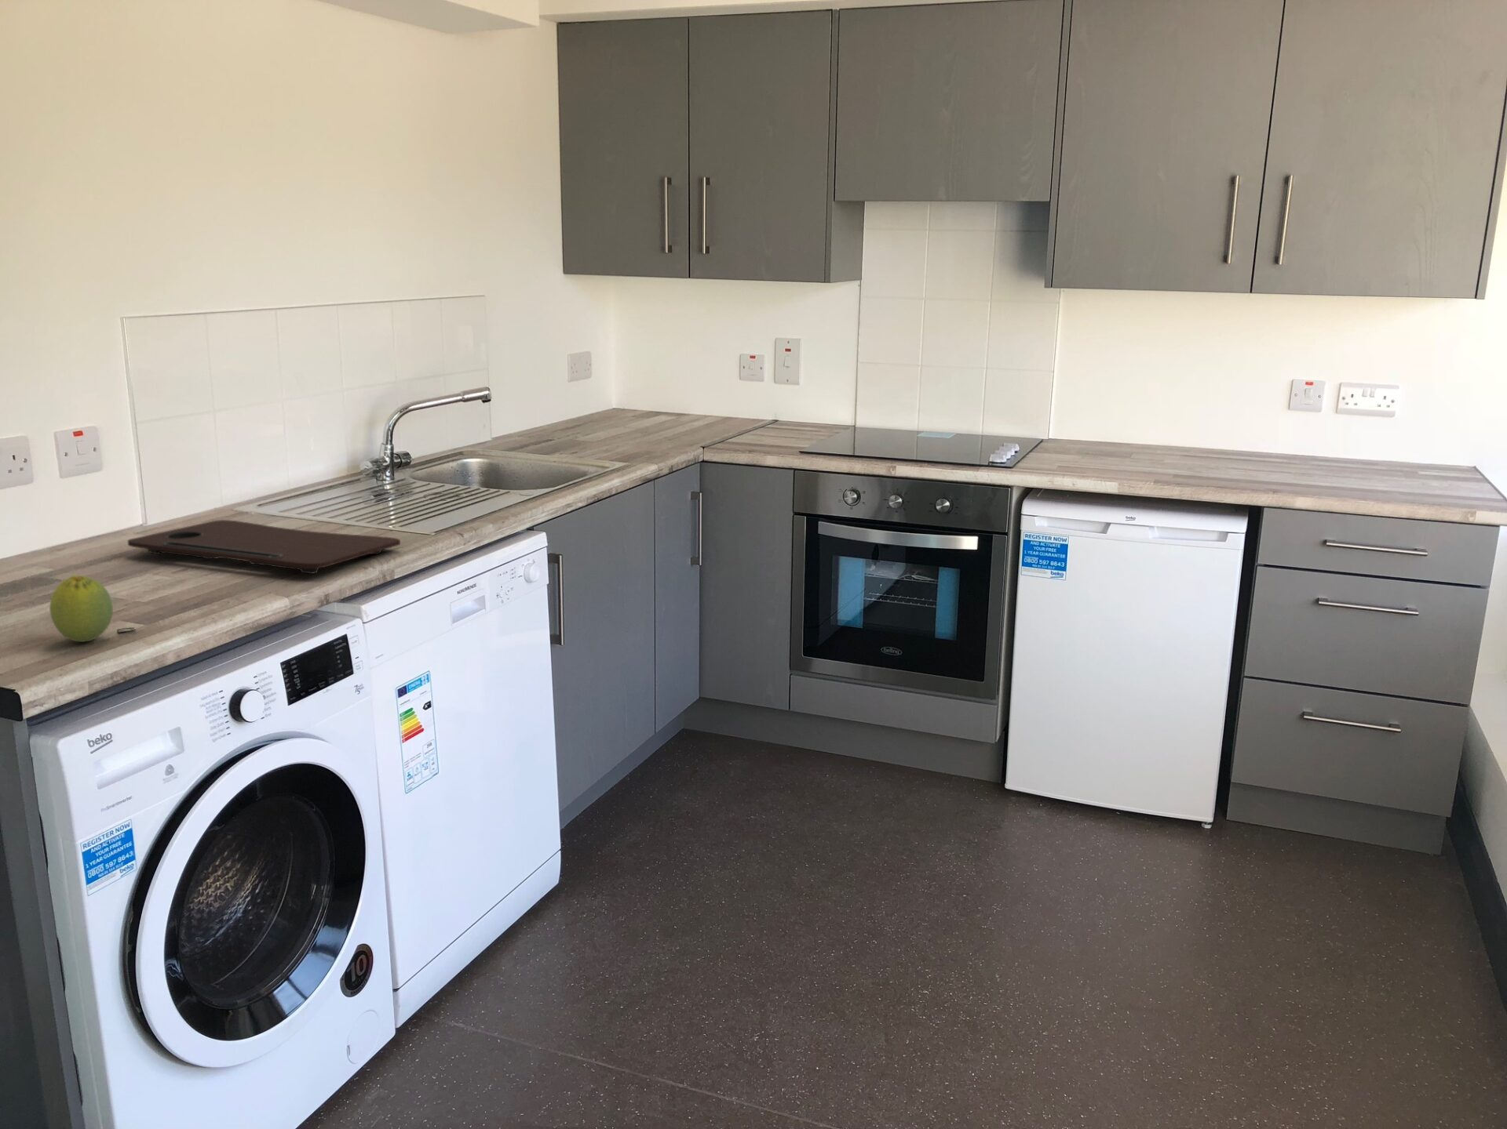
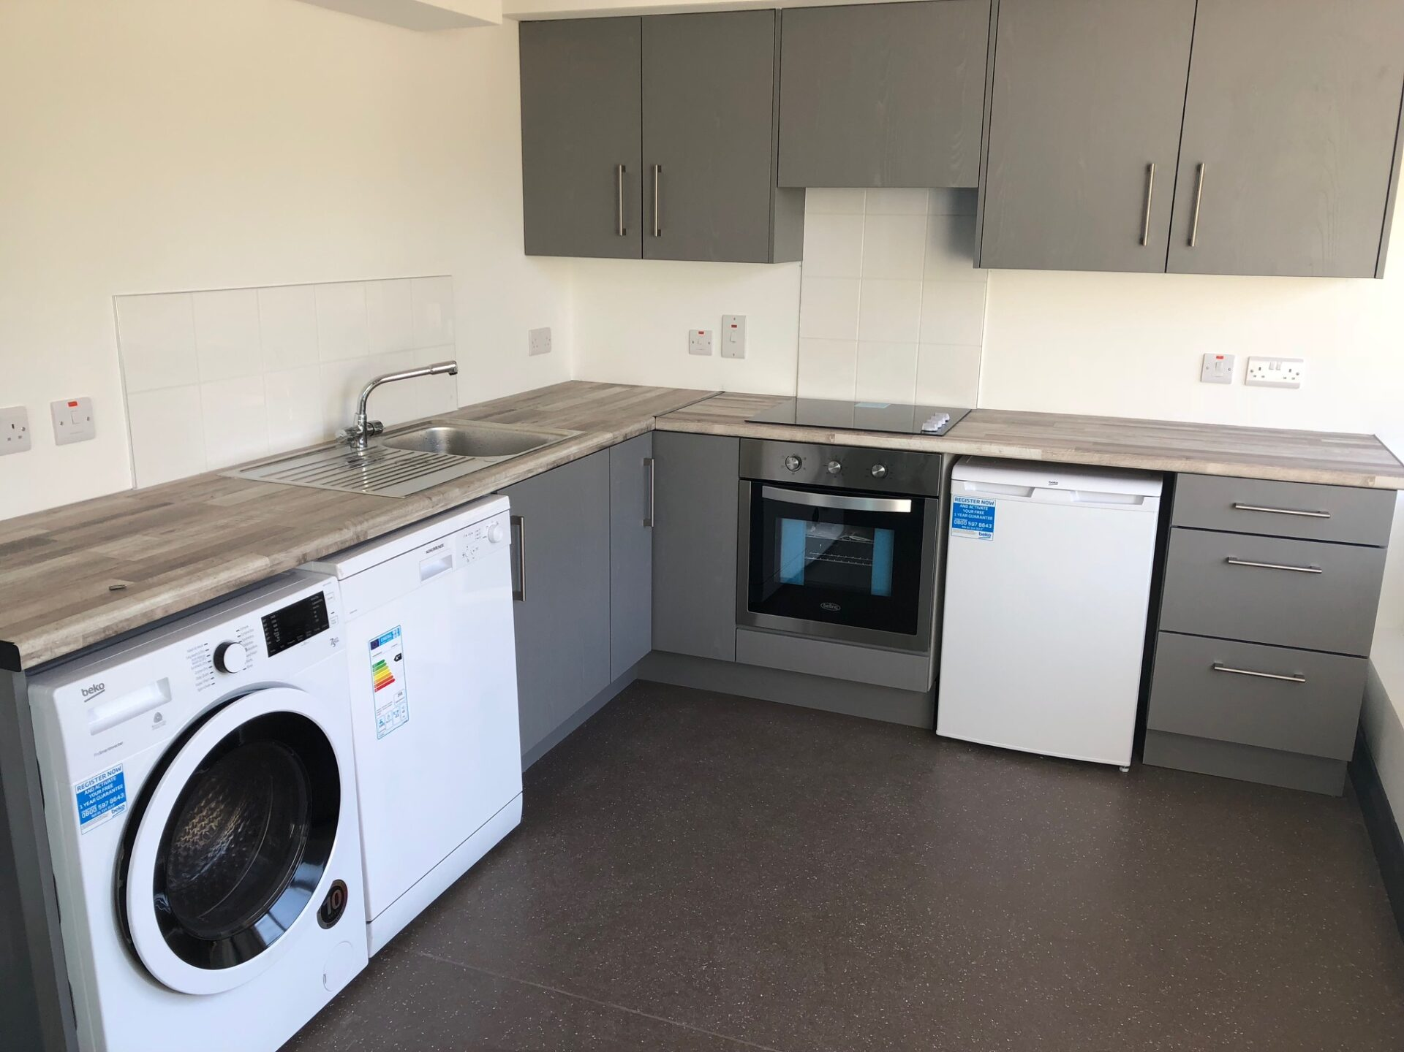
- cutting board [127,519,401,575]
- fruit [49,575,114,643]
